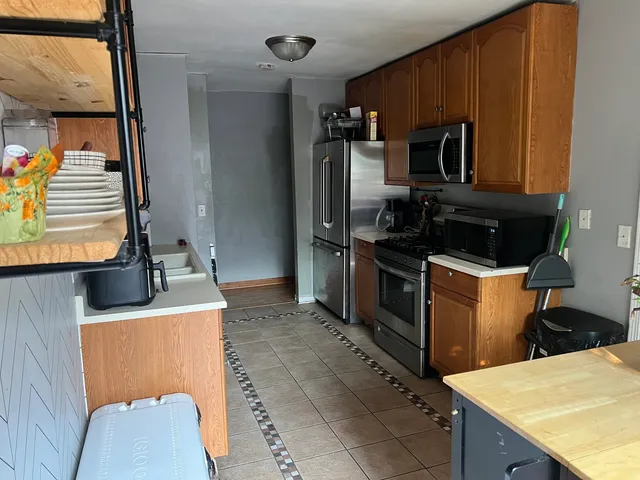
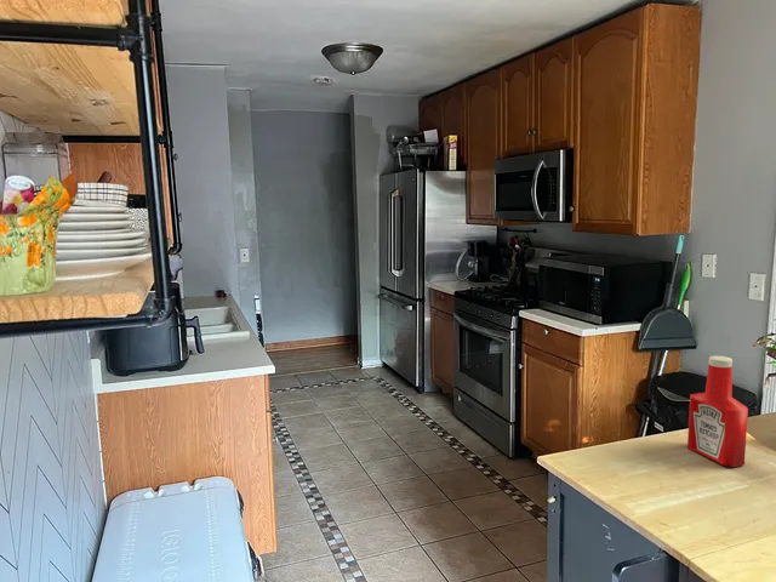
+ soap bottle [686,355,749,468]
